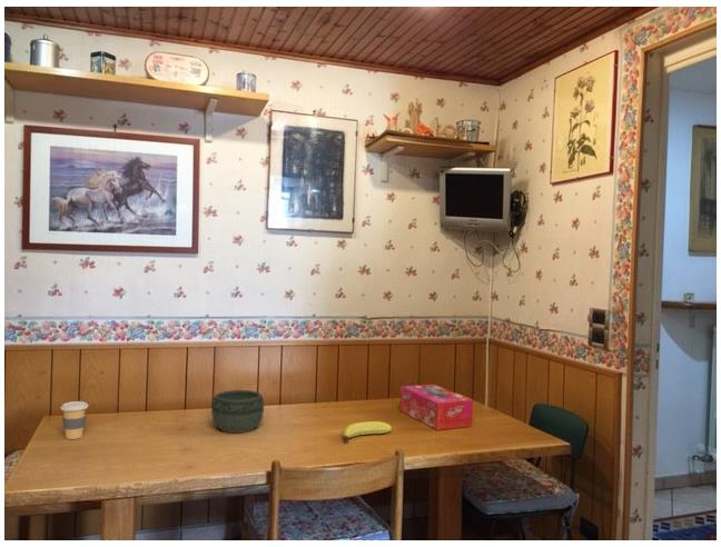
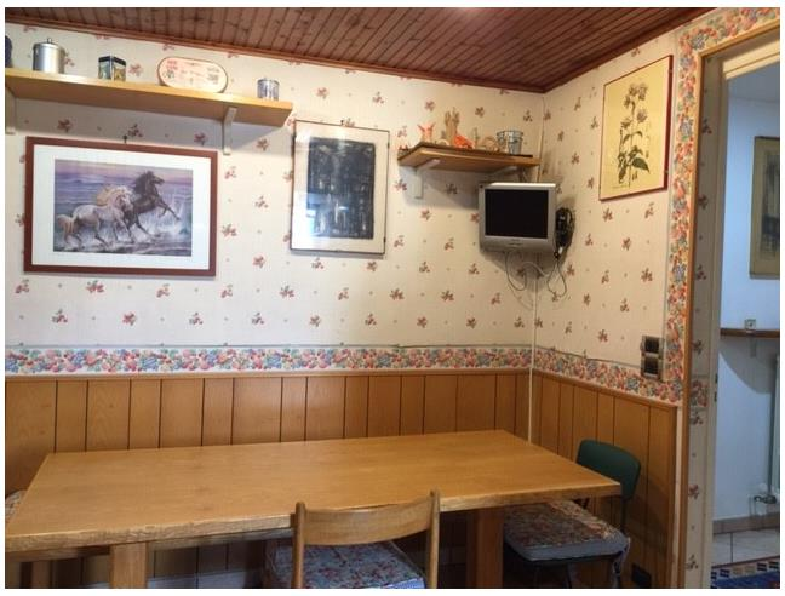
- fruit [342,420,393,444]
- bowl [210,389,265,434]
- tissue box [399,382,474,431]
- coffee cup [59,400,89,440]
